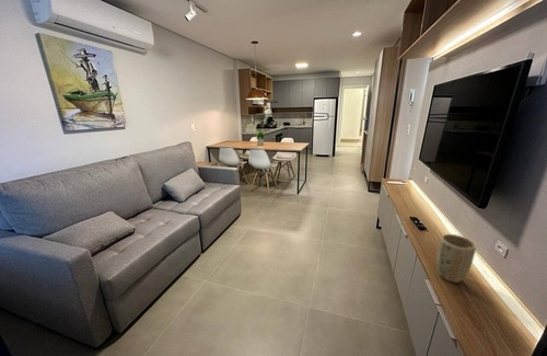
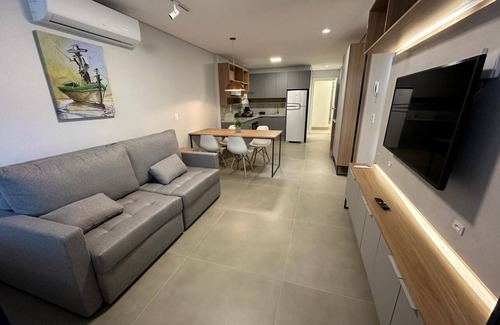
- plant pot [435,233,477,284]
